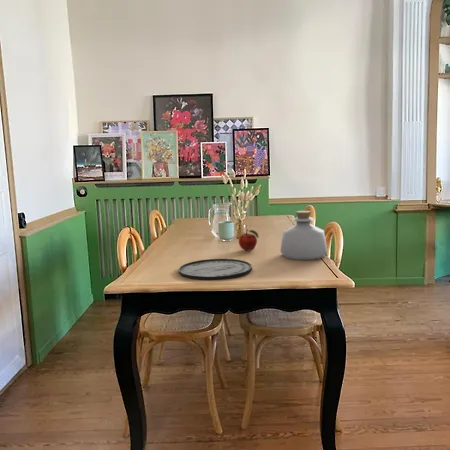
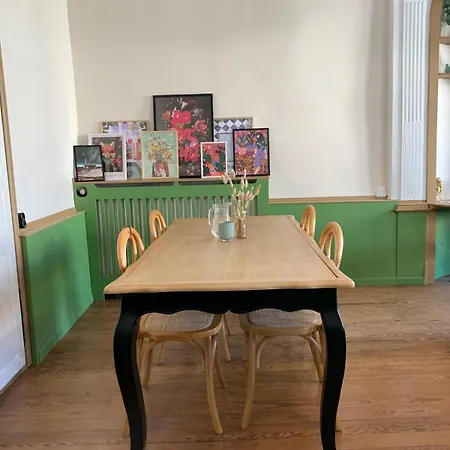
- fruit [238,228,259,252]
- bottle [279,210,328,261]
- plate [178,258,253,281]
